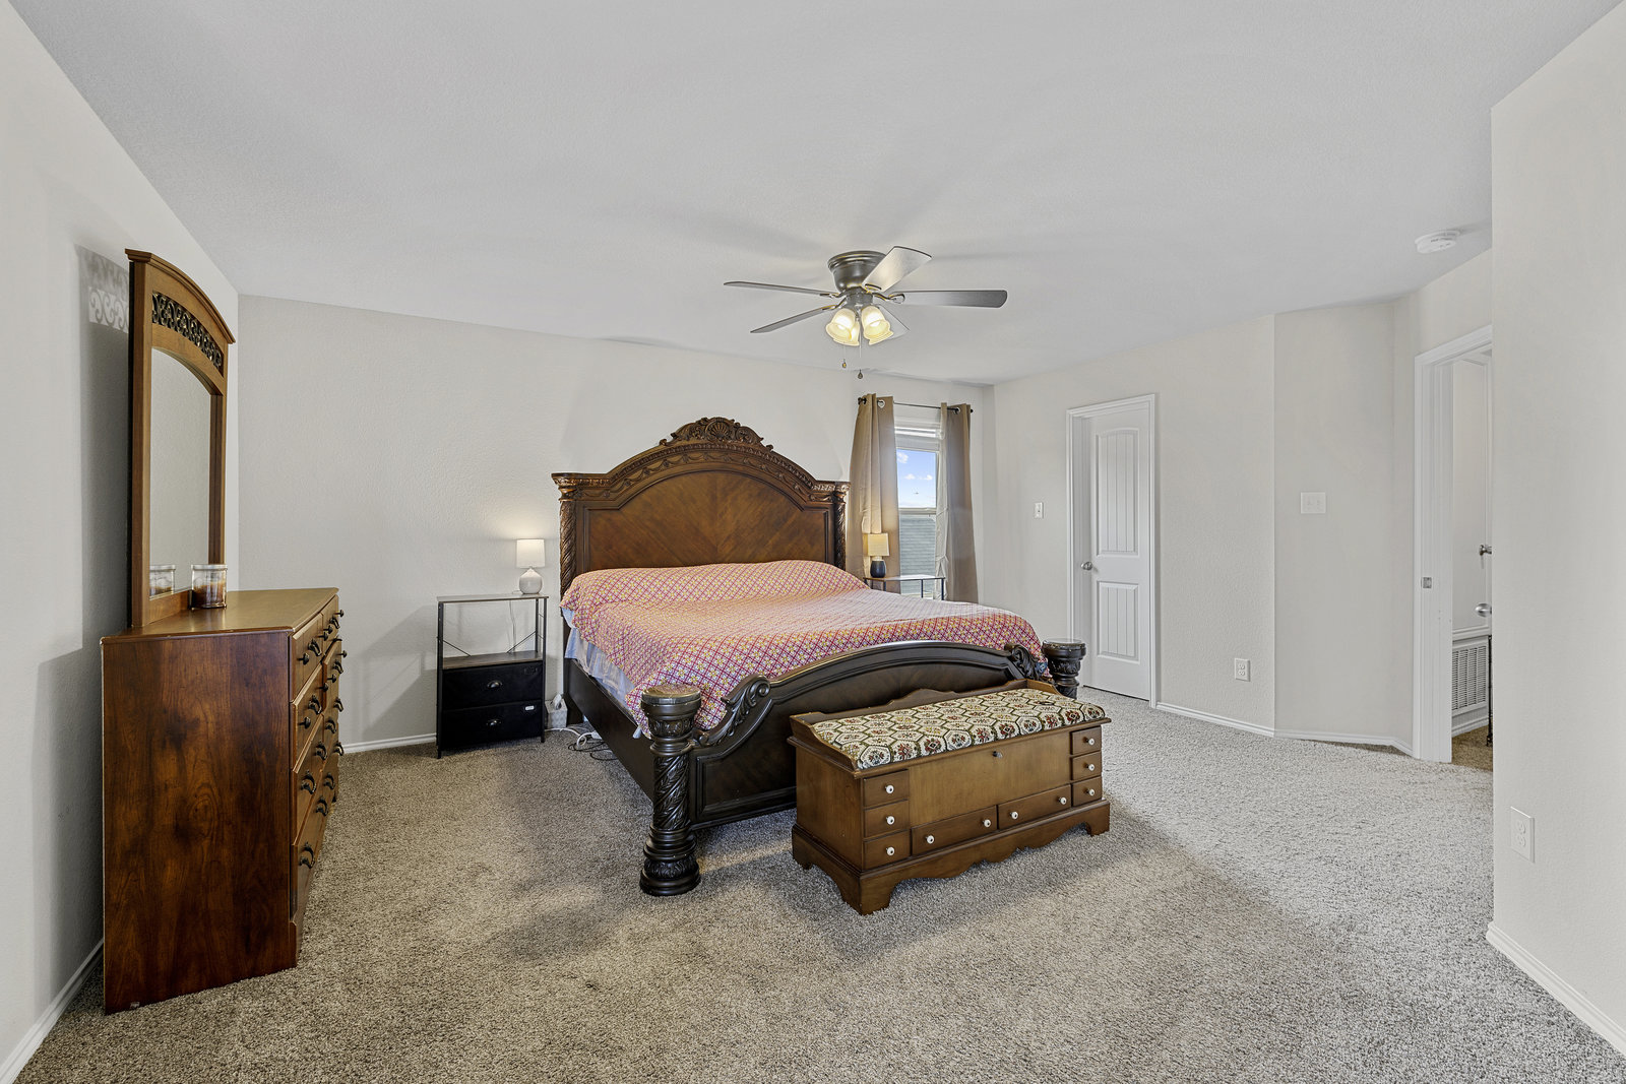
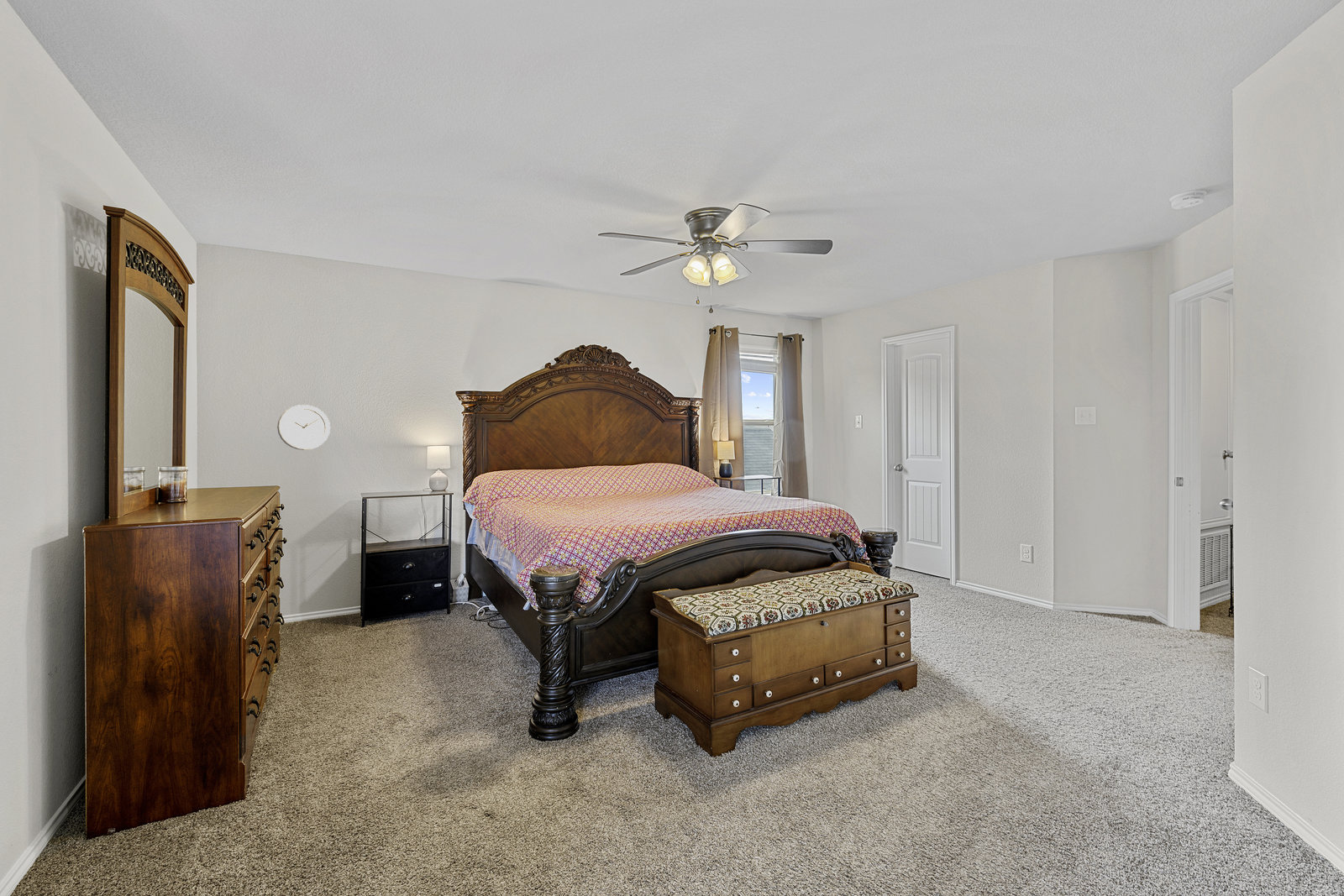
+ wall clock [276,404,331,451]
